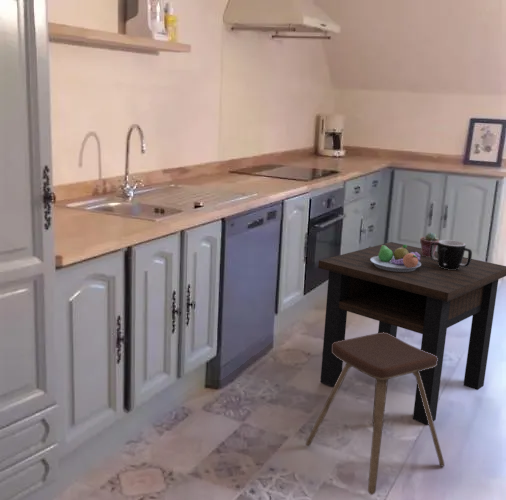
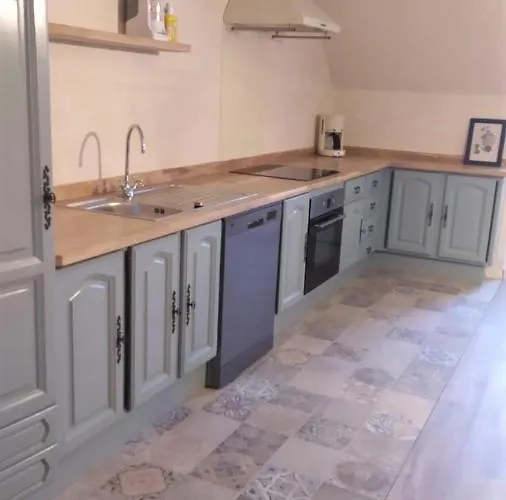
- mug [430,239,473,270]
- side table [317,241,506,426]
- fruit bowl [371,244,421,272]
- music stool [304,332,446,496]
- potted succulent [419,232,440,257]
